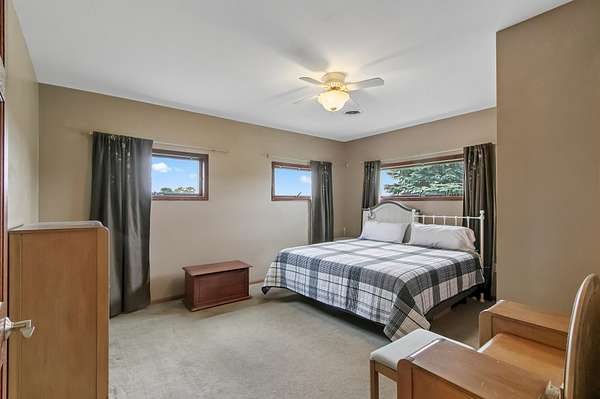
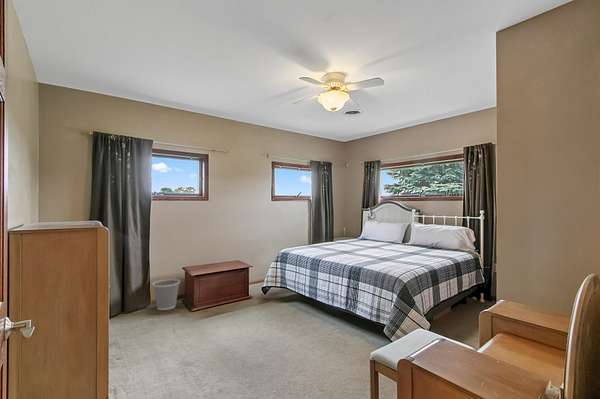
+ wastebasket [151,278,181,311]
